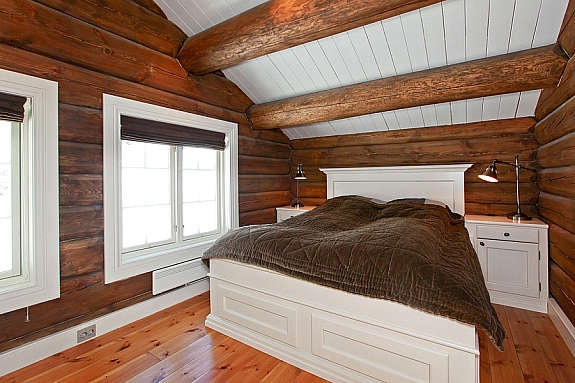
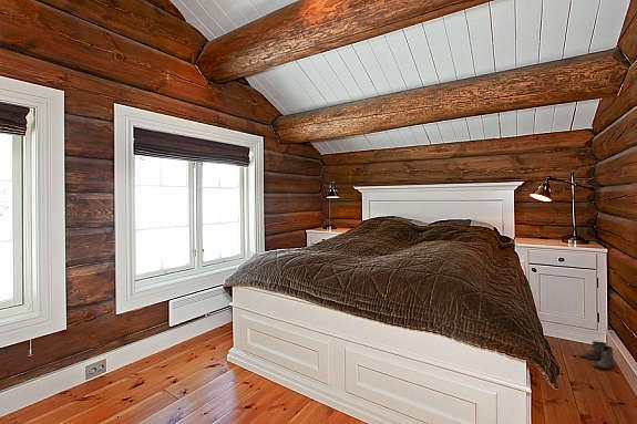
+ boots [581,340,619,371]
